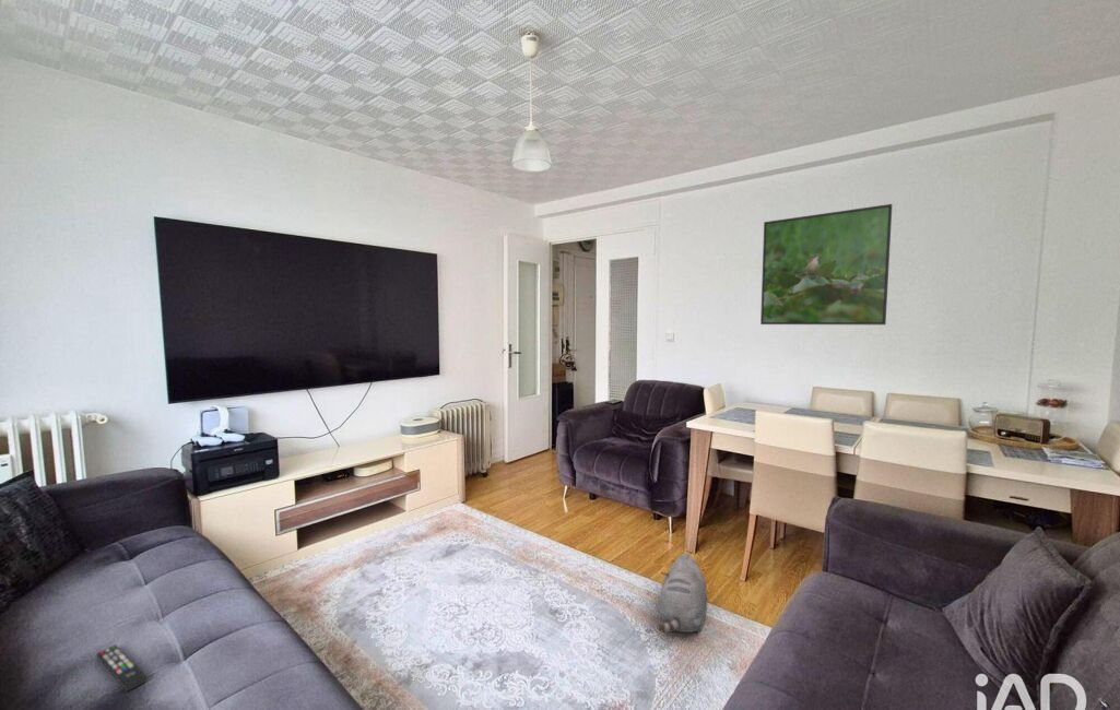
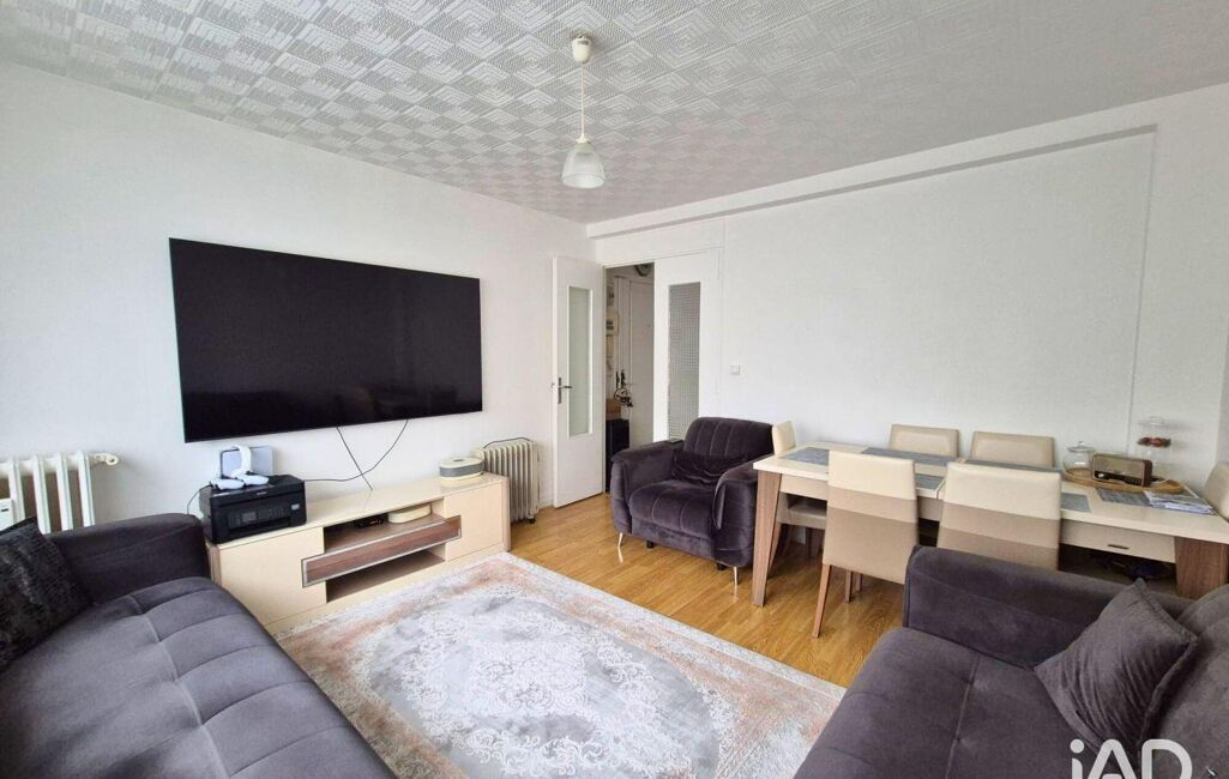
- remote control [95,643,148,694]
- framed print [759,203,894,326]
- plush toy [657,552,708,634]
